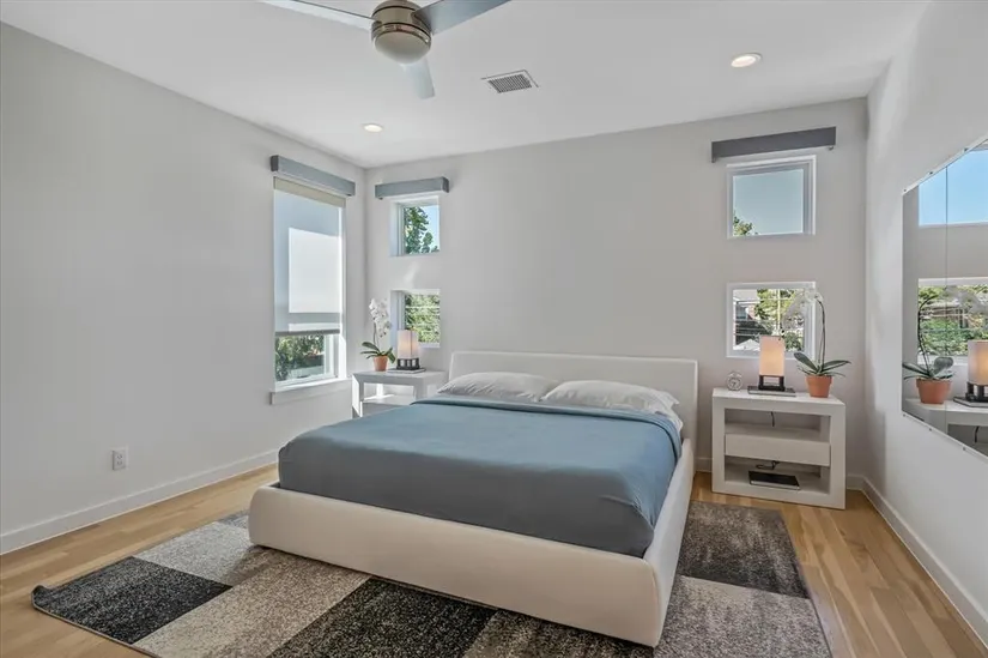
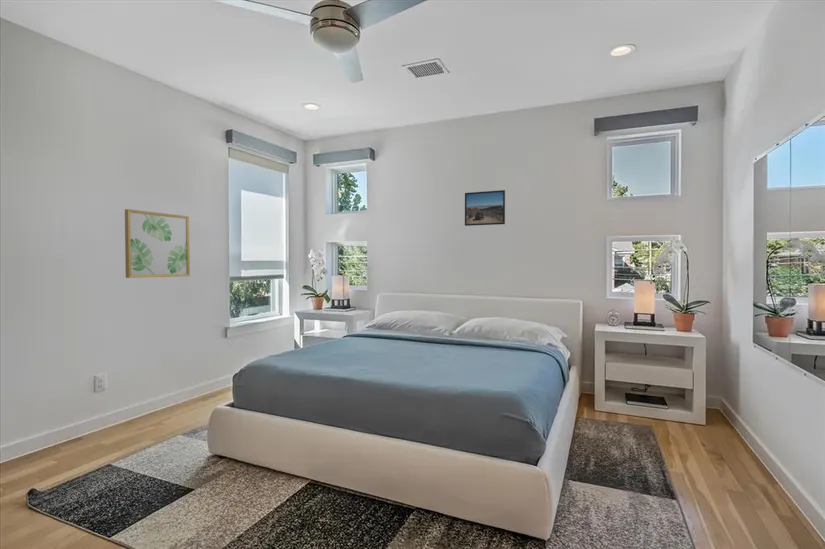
+ wall art [124,208,191,279]
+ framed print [464,189,506,227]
